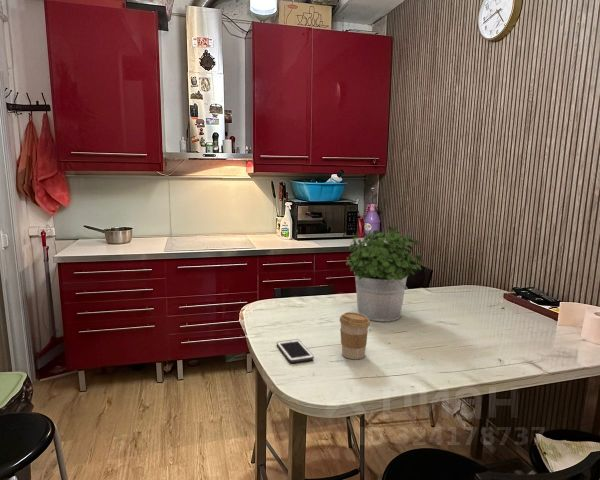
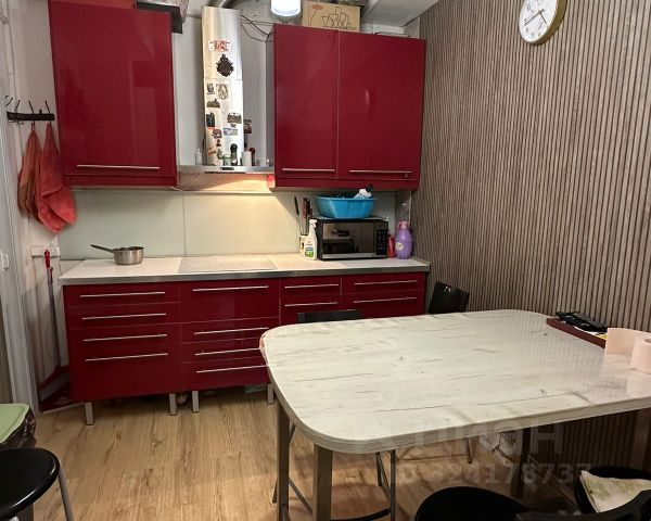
- potted plant [345,225,423,323]
- coffee cup [339,311,371,360]
- cell phone [276,338,315,364]
